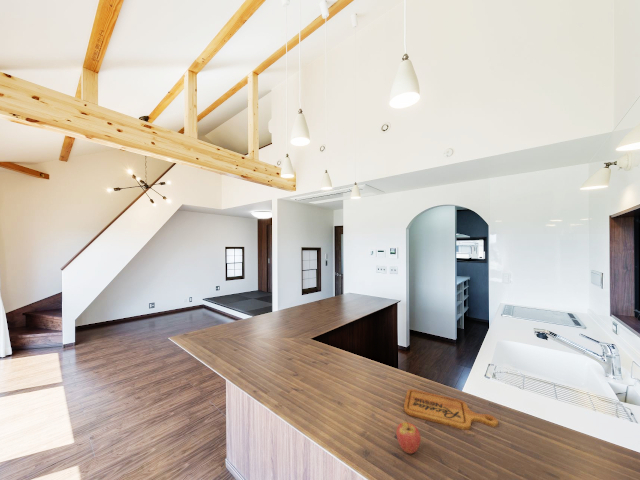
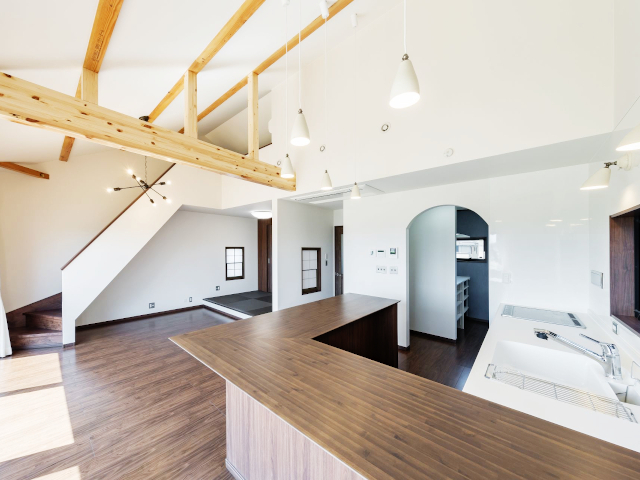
- fruit [395,419,422,455]
- cutting board [403,388,499,431]
